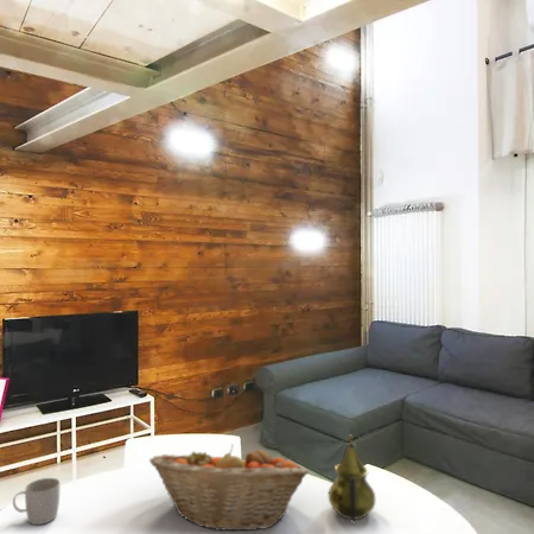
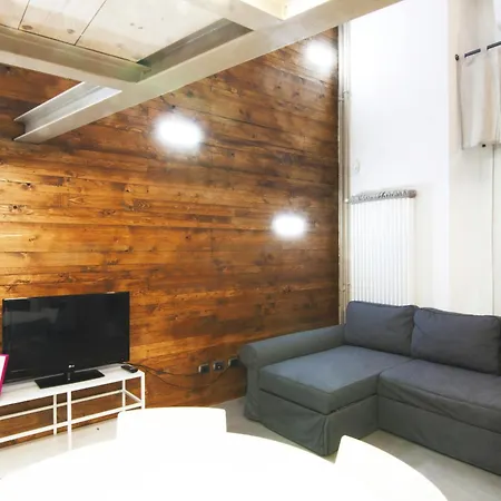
- mug [12,477,61,526]
- fruit basket [148,443,310,532]
- teapot [328,434,376,526]
